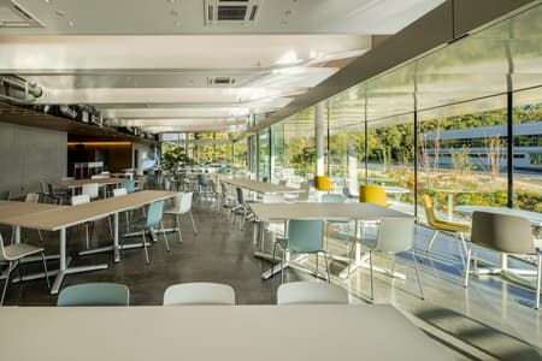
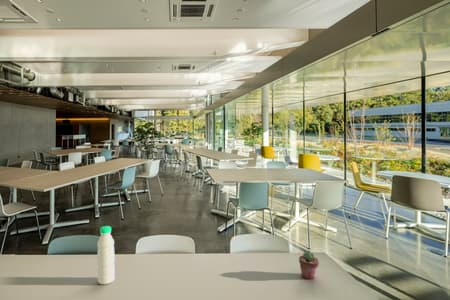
+ water bottle [96,225,116,285]
+ potted succulent [298,250,320,280]
